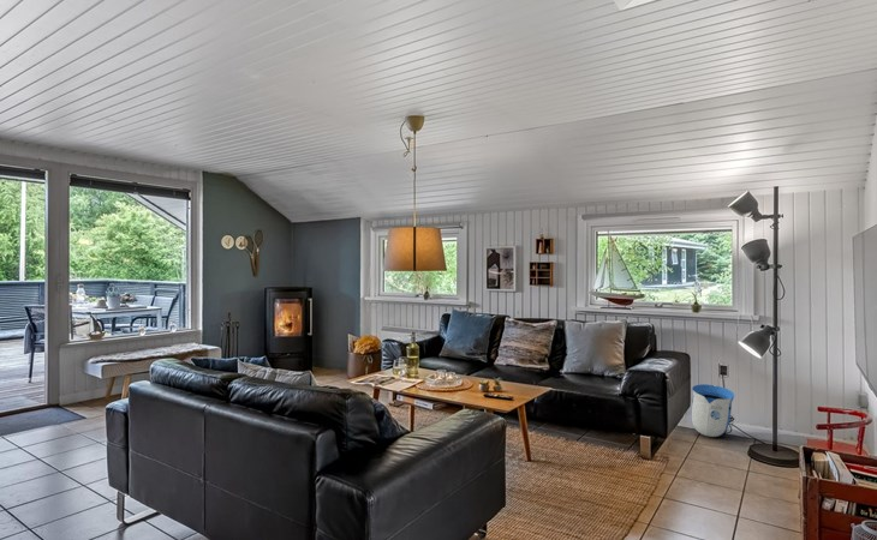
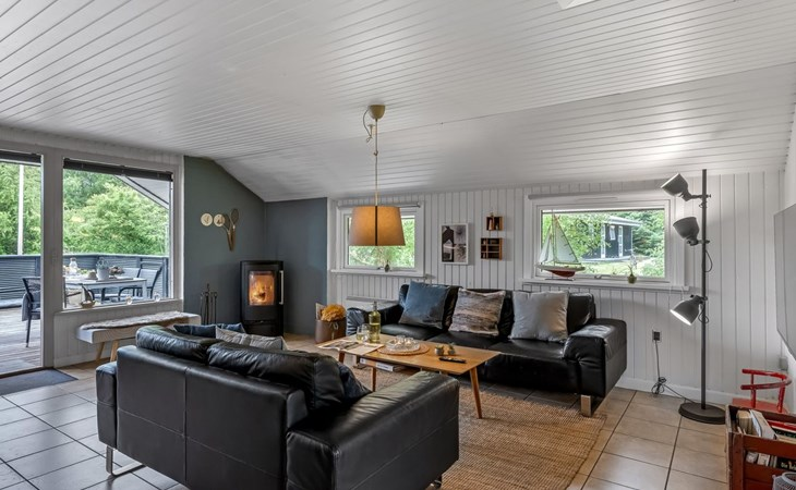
- sun visor [690,383,735,438]
